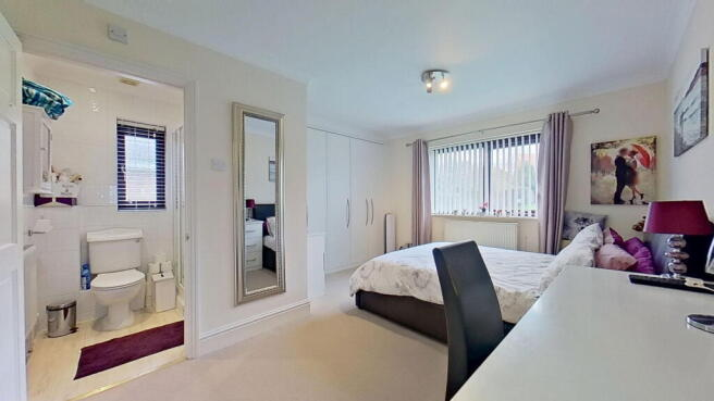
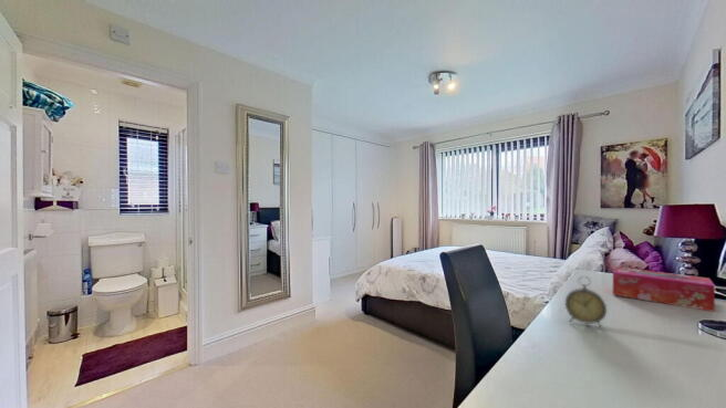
+ alarm clock [564,275,608,329]
+ tissue box [612,266,716,313]
